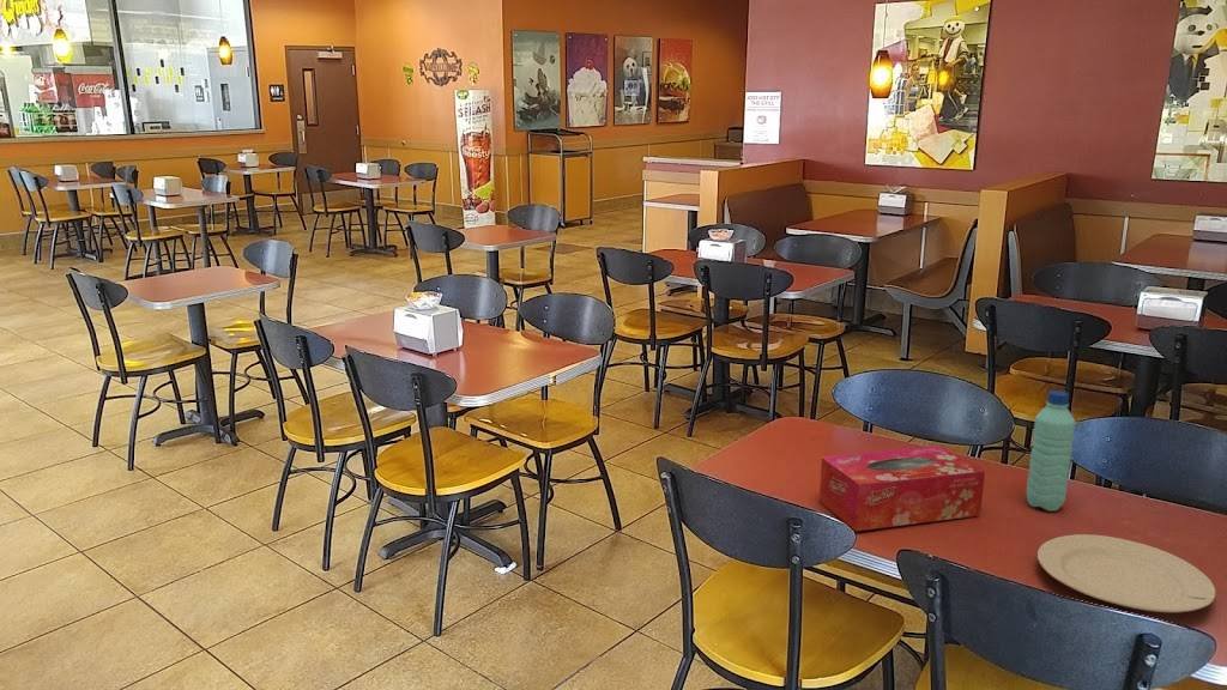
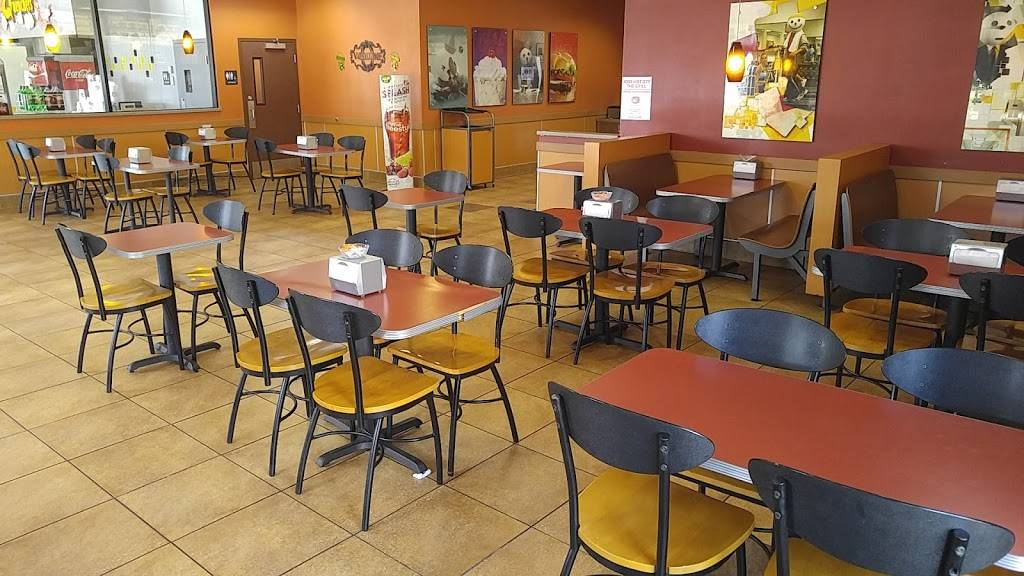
- chinaware [1036,533,1216,613]
- tissue box [818,444,986,532]
- water bottle [1026,389,1076,513]
